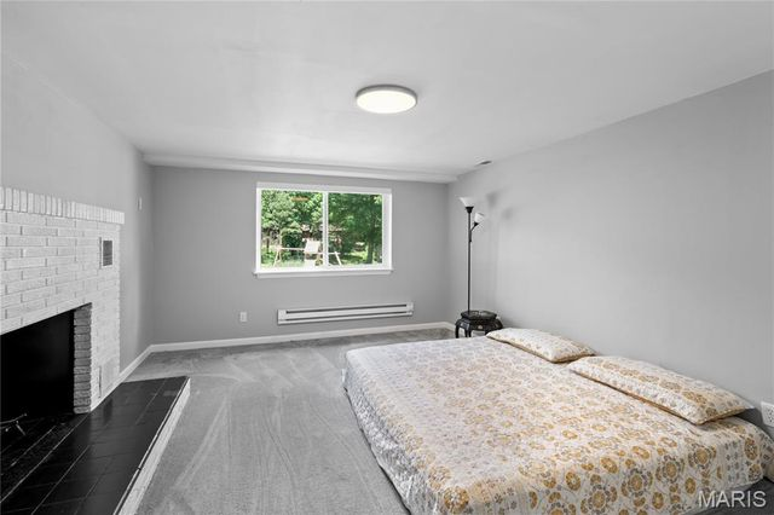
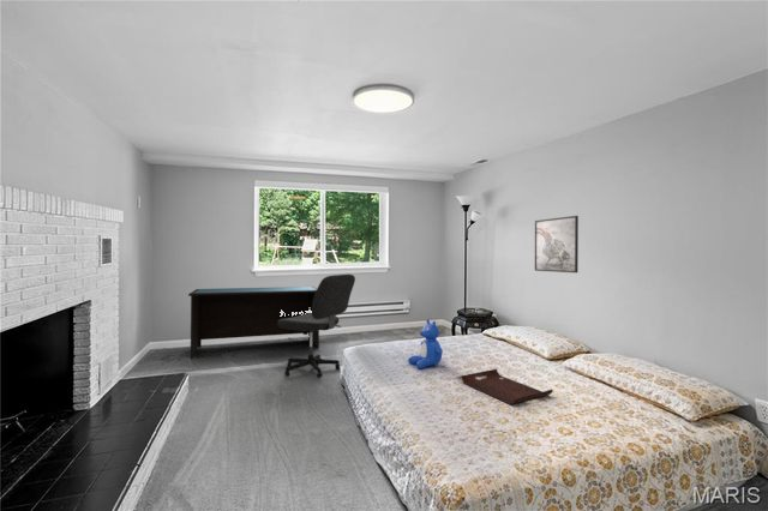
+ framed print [534,215,580,273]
+ serving tray [461,368,554,405]
+ office chair [277,273,356,379]
+ desk [187,285,320,360]
+ teddy bear [407,318,444,369]
